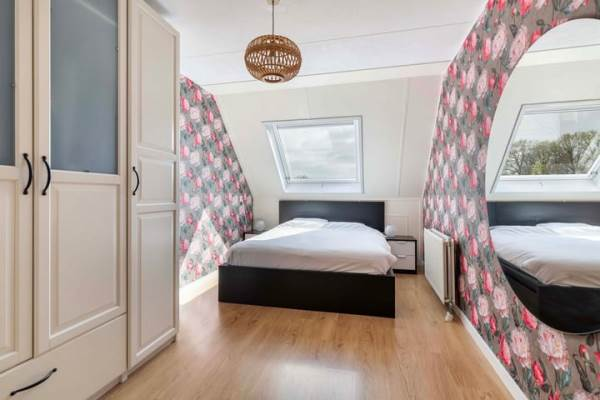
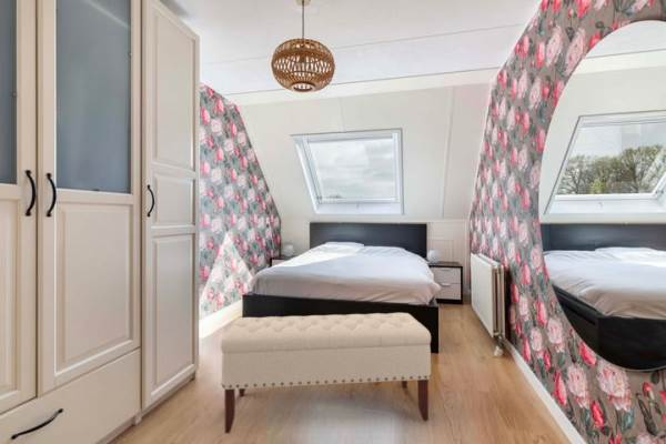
+ bench [220,312,433,435]
